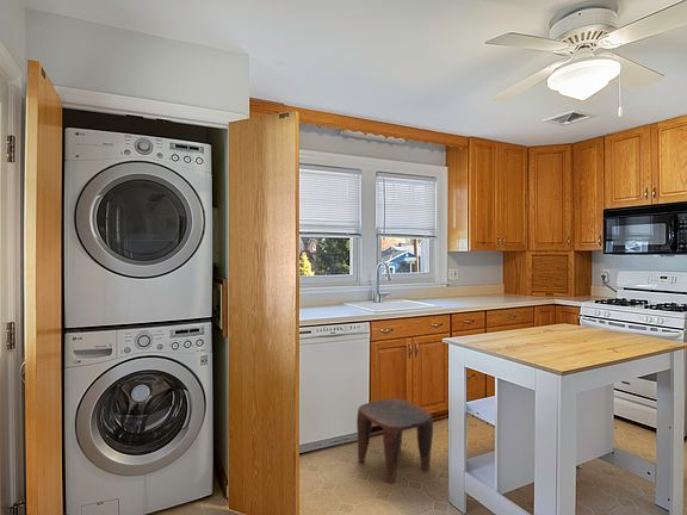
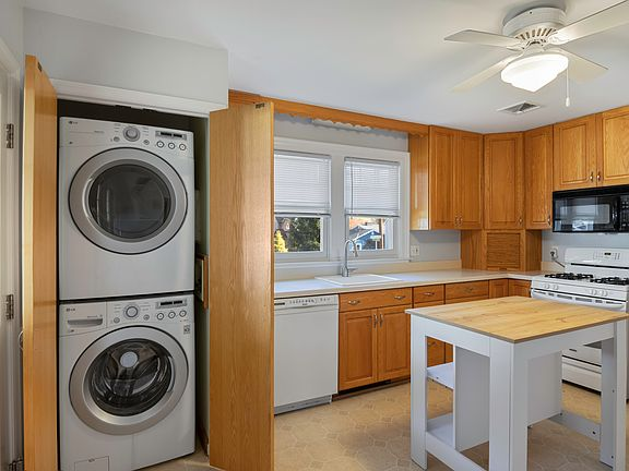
- stool [355,398,434,484]
